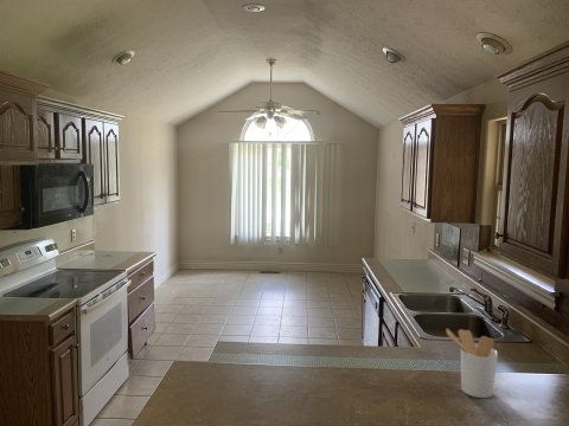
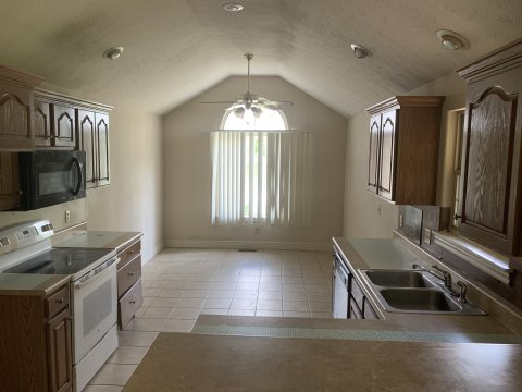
- utensil holder [445,328,499,399]
